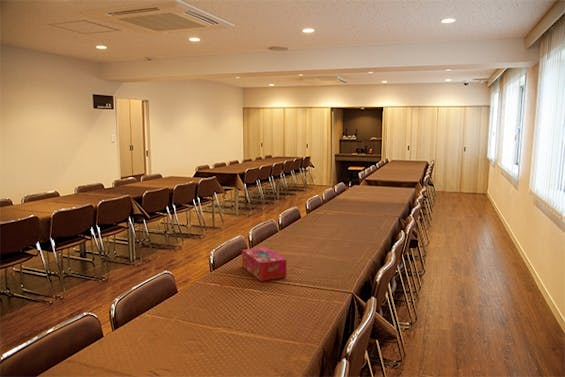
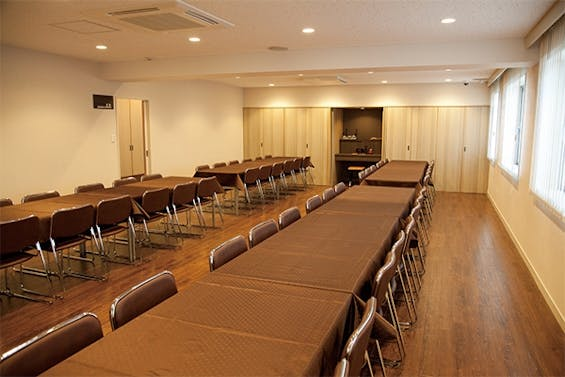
- tissue box [241,246,287,282]
